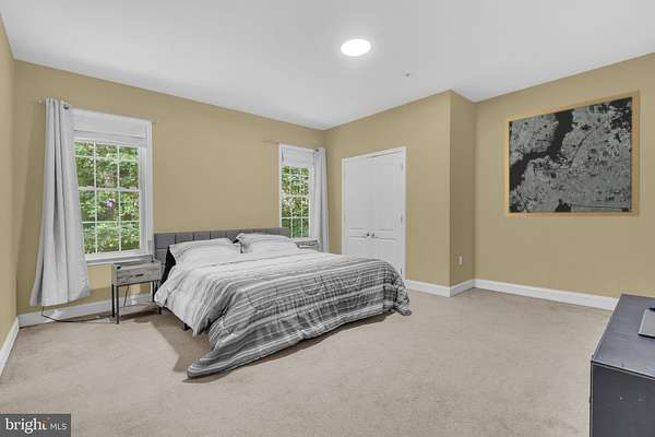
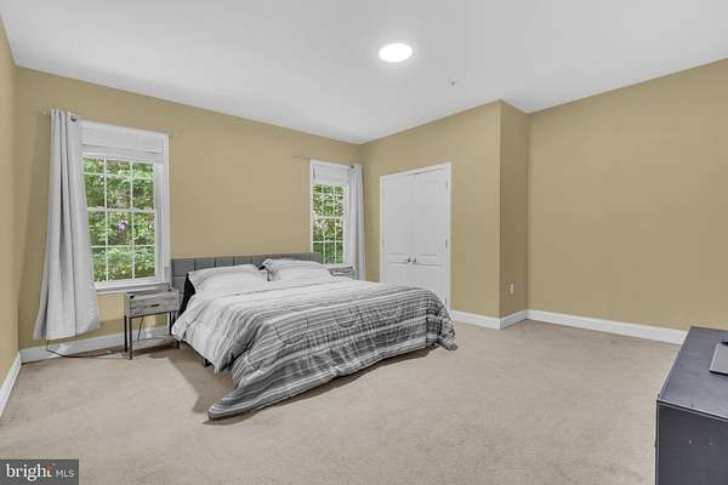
- wall art [503,90,641,217]
